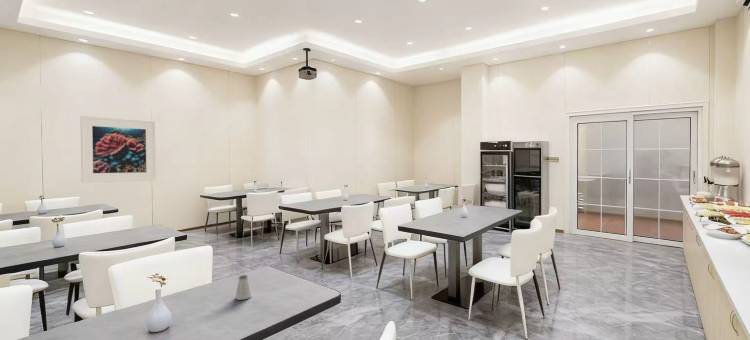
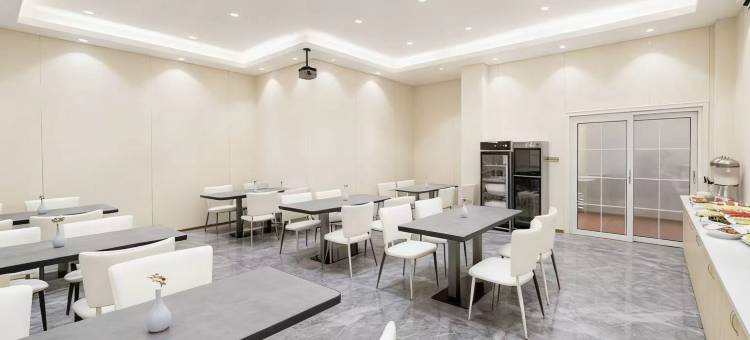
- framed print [80,115,157,184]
- saltshaker [234,274,252,301]
